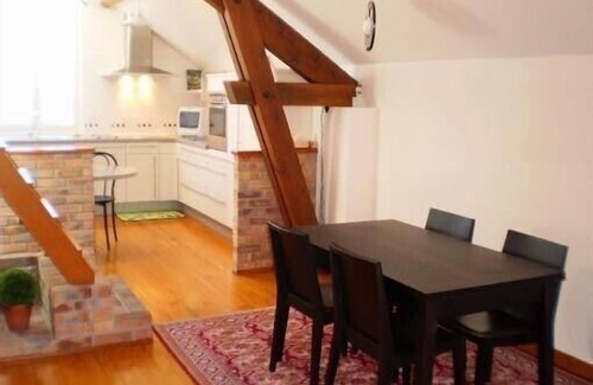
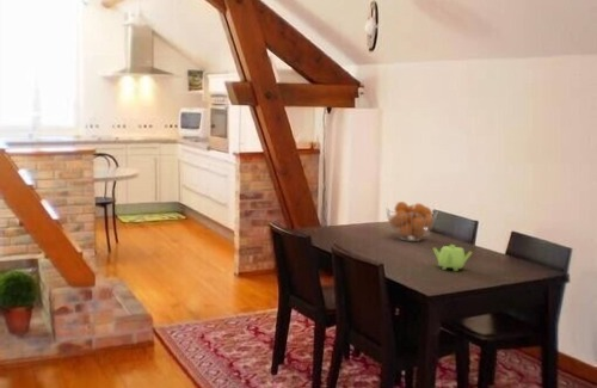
+ teapot [431,244,474,272]
+ fruit basket [386,201,439,242]
